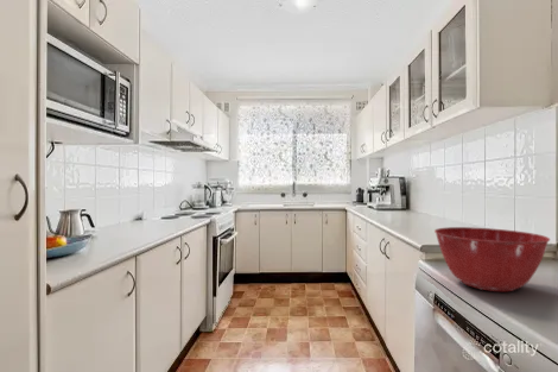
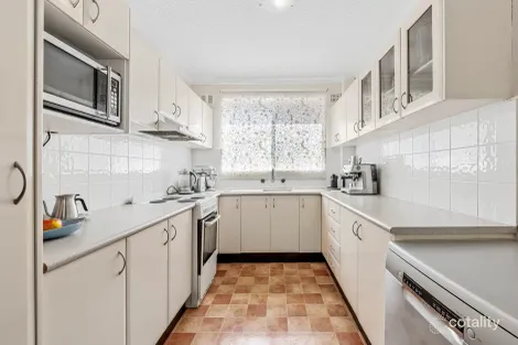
- mixing bowl [433,226,551,292]
